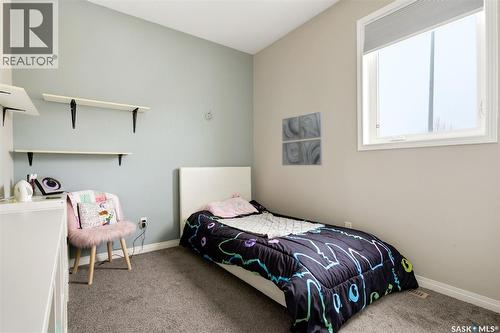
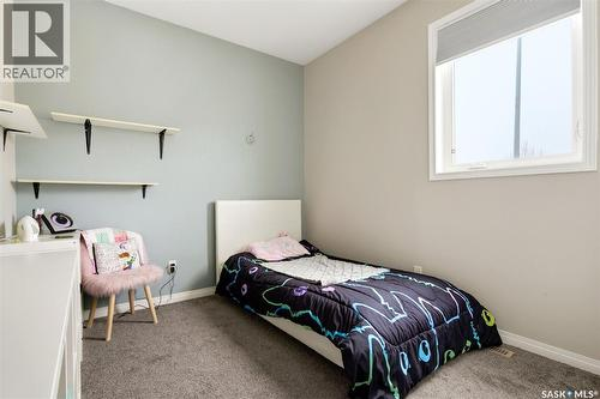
- wall art [281,110,323,166]
